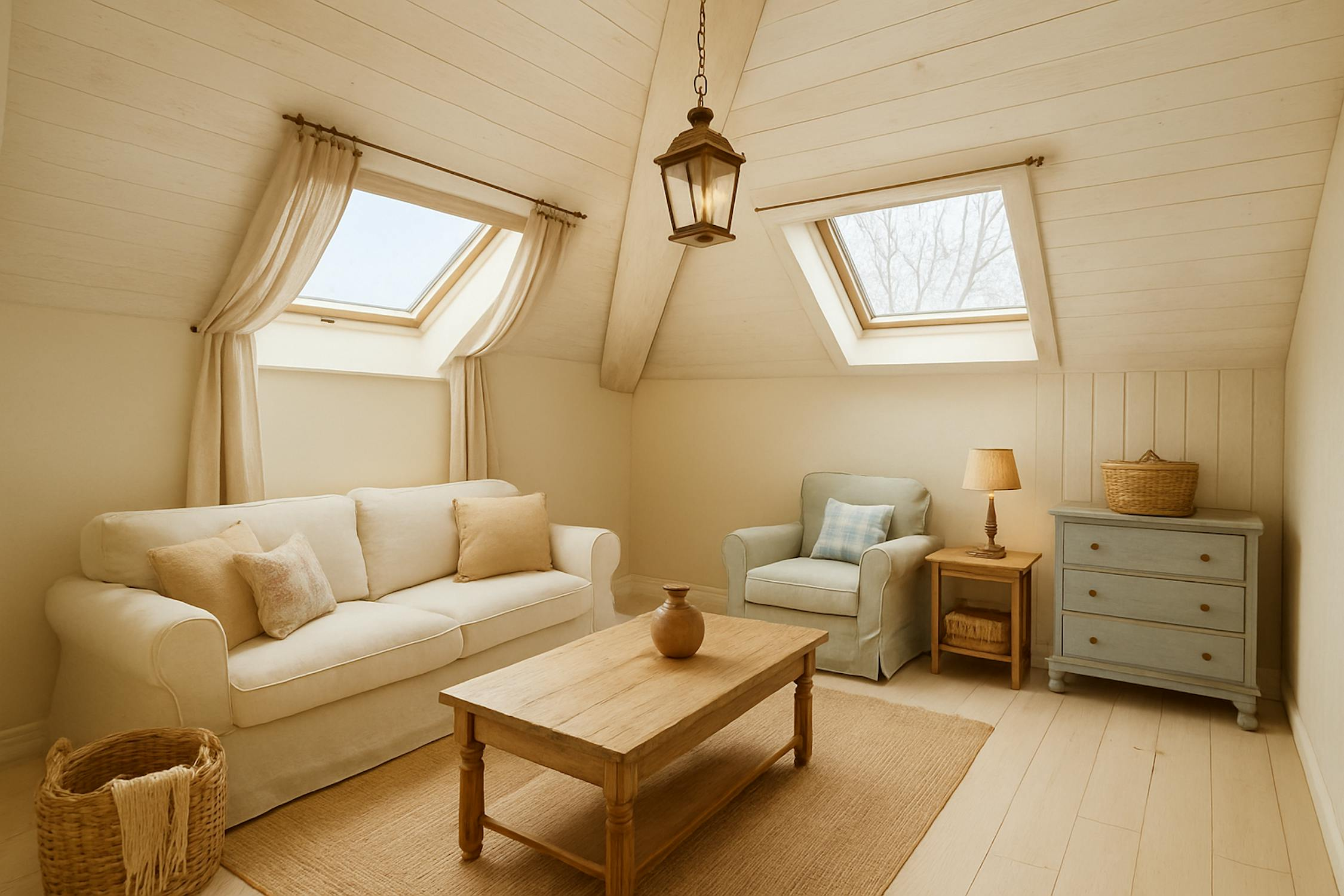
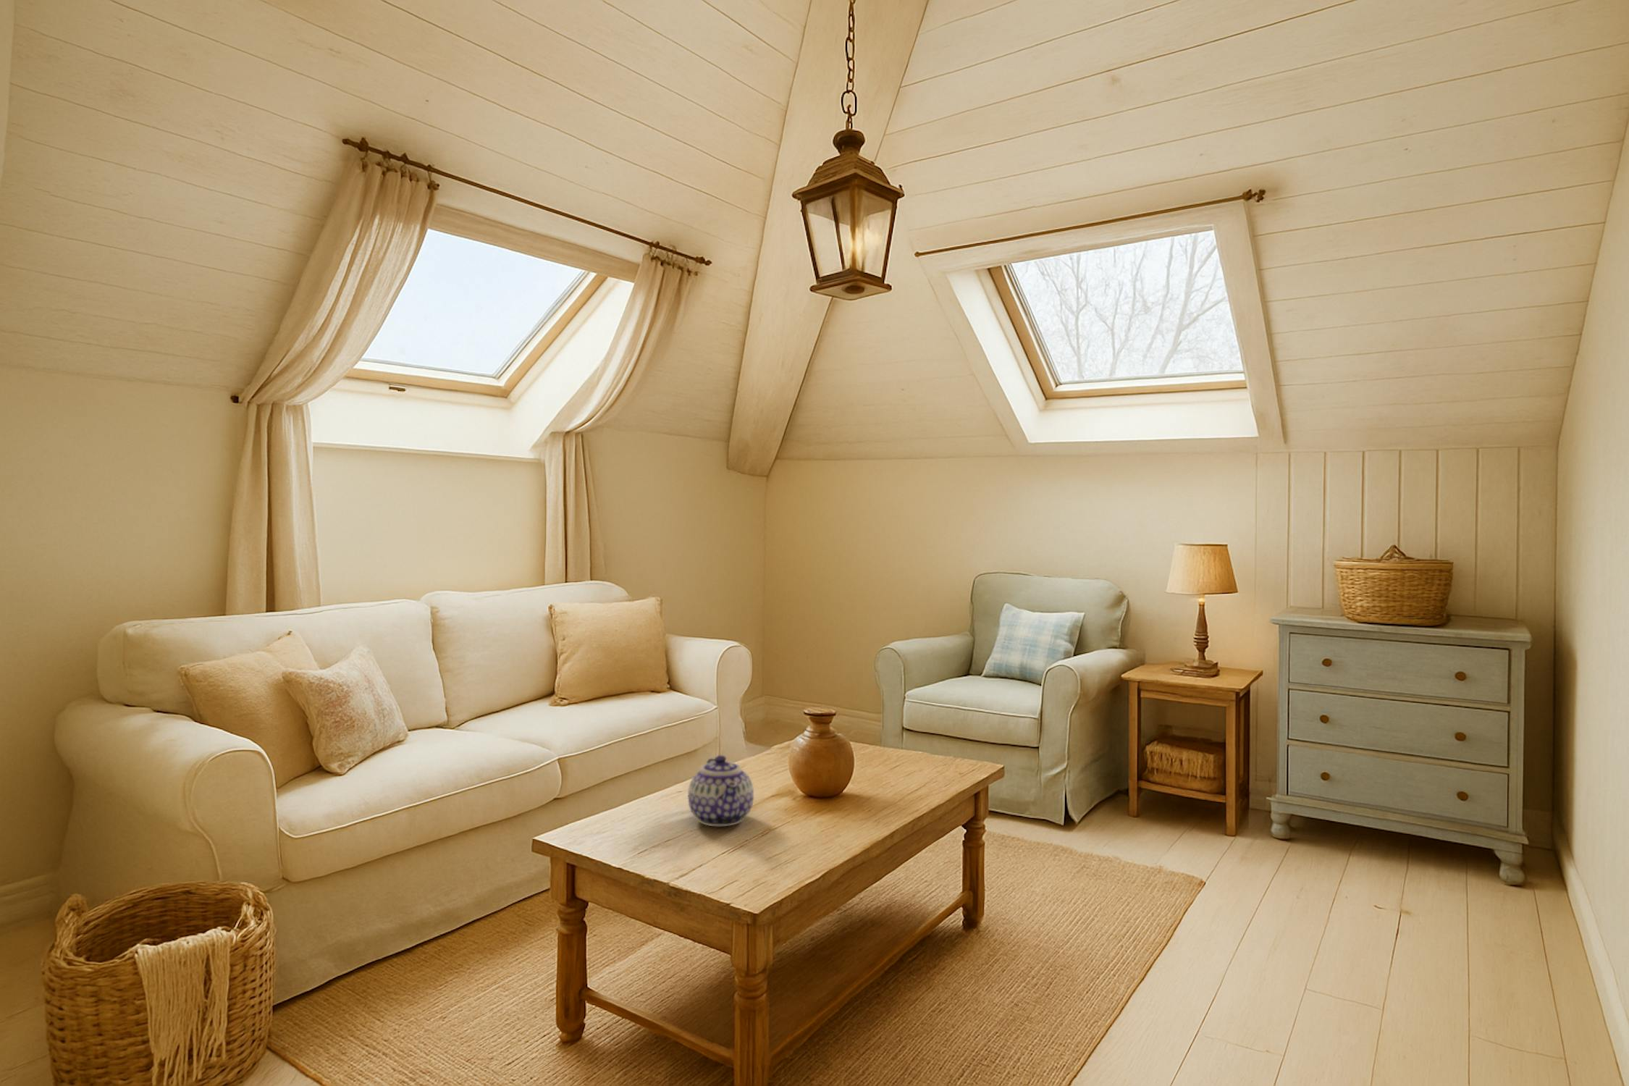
+ teapot [687,754,754,827]
